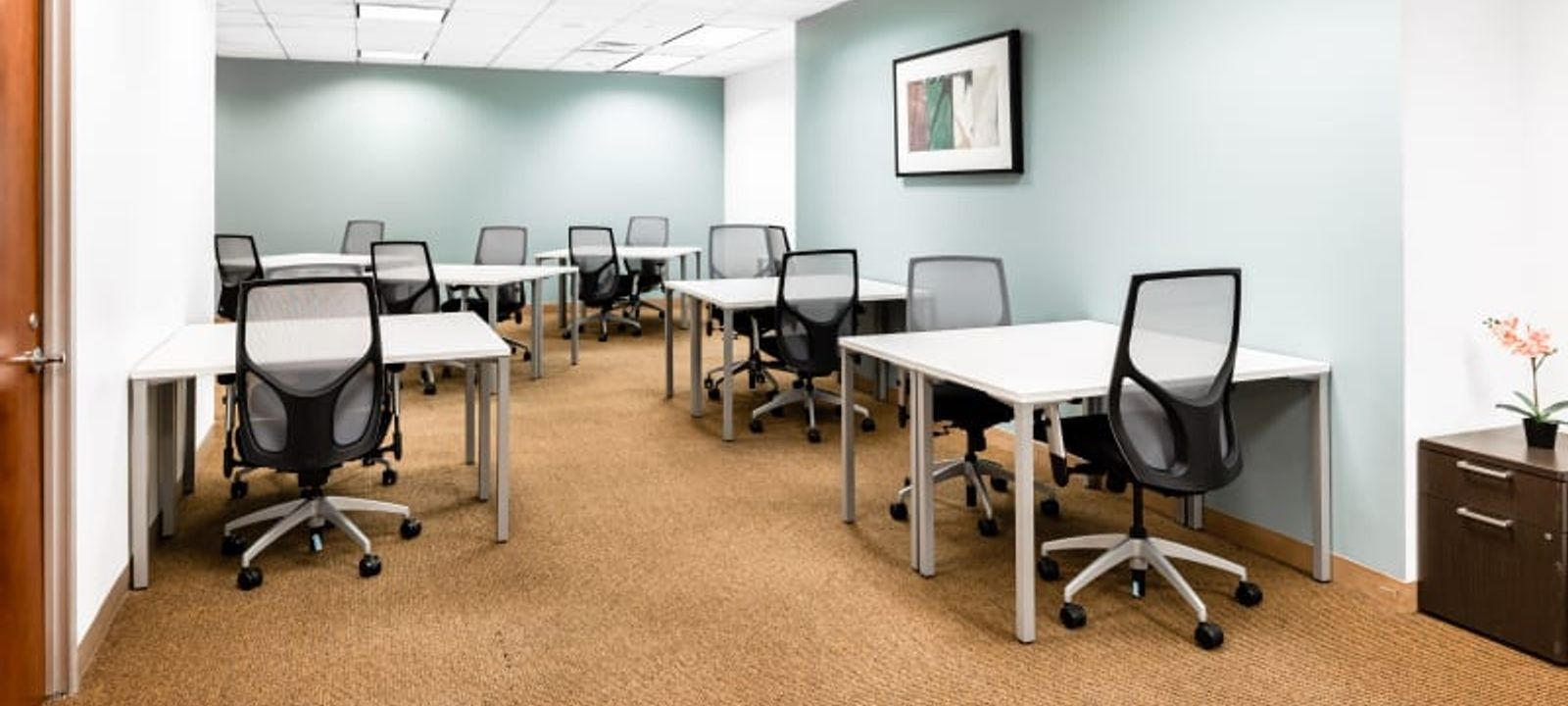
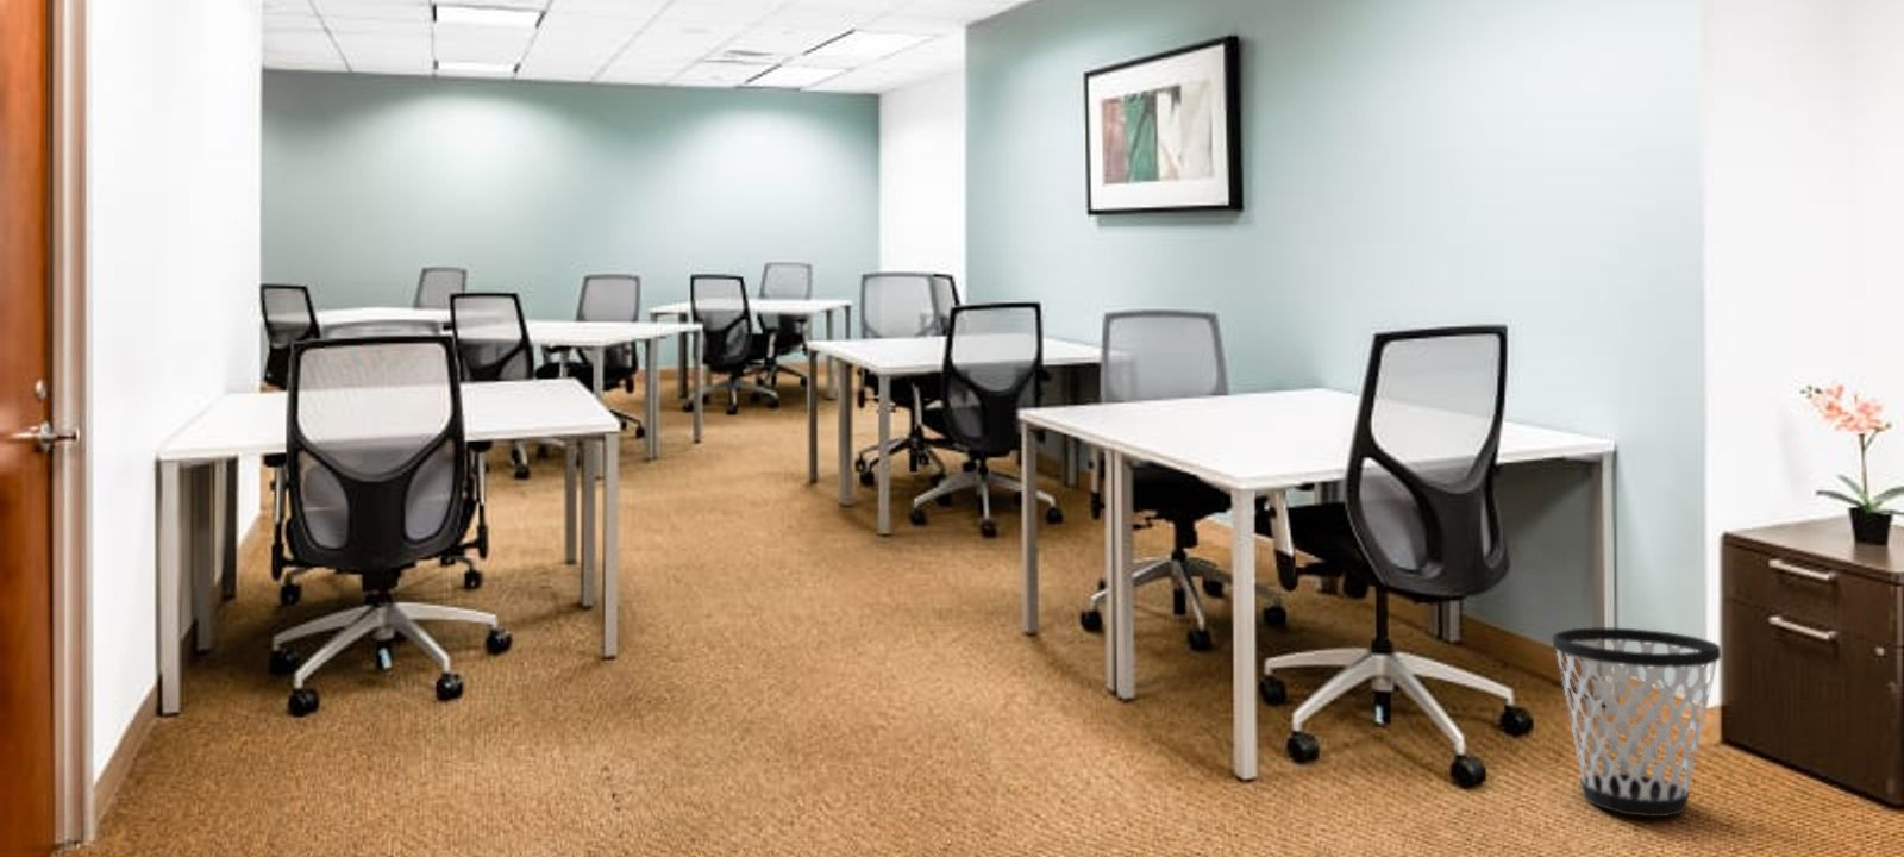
+ wastebasket [1551,628,1722,818]
